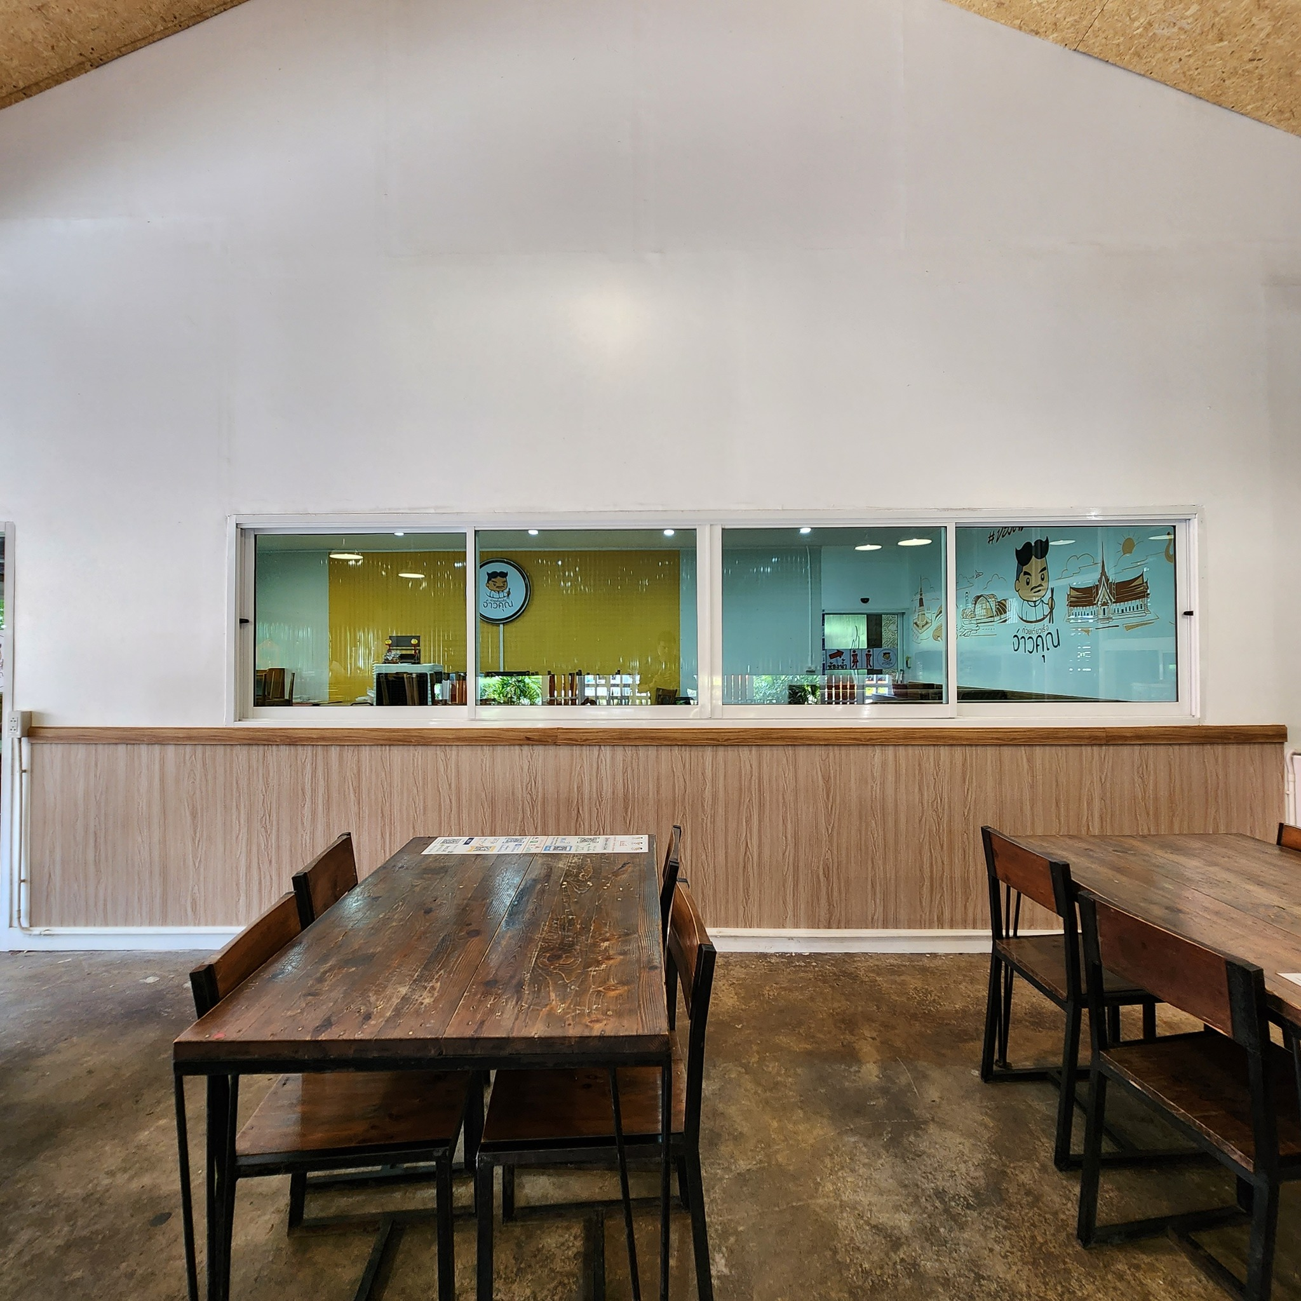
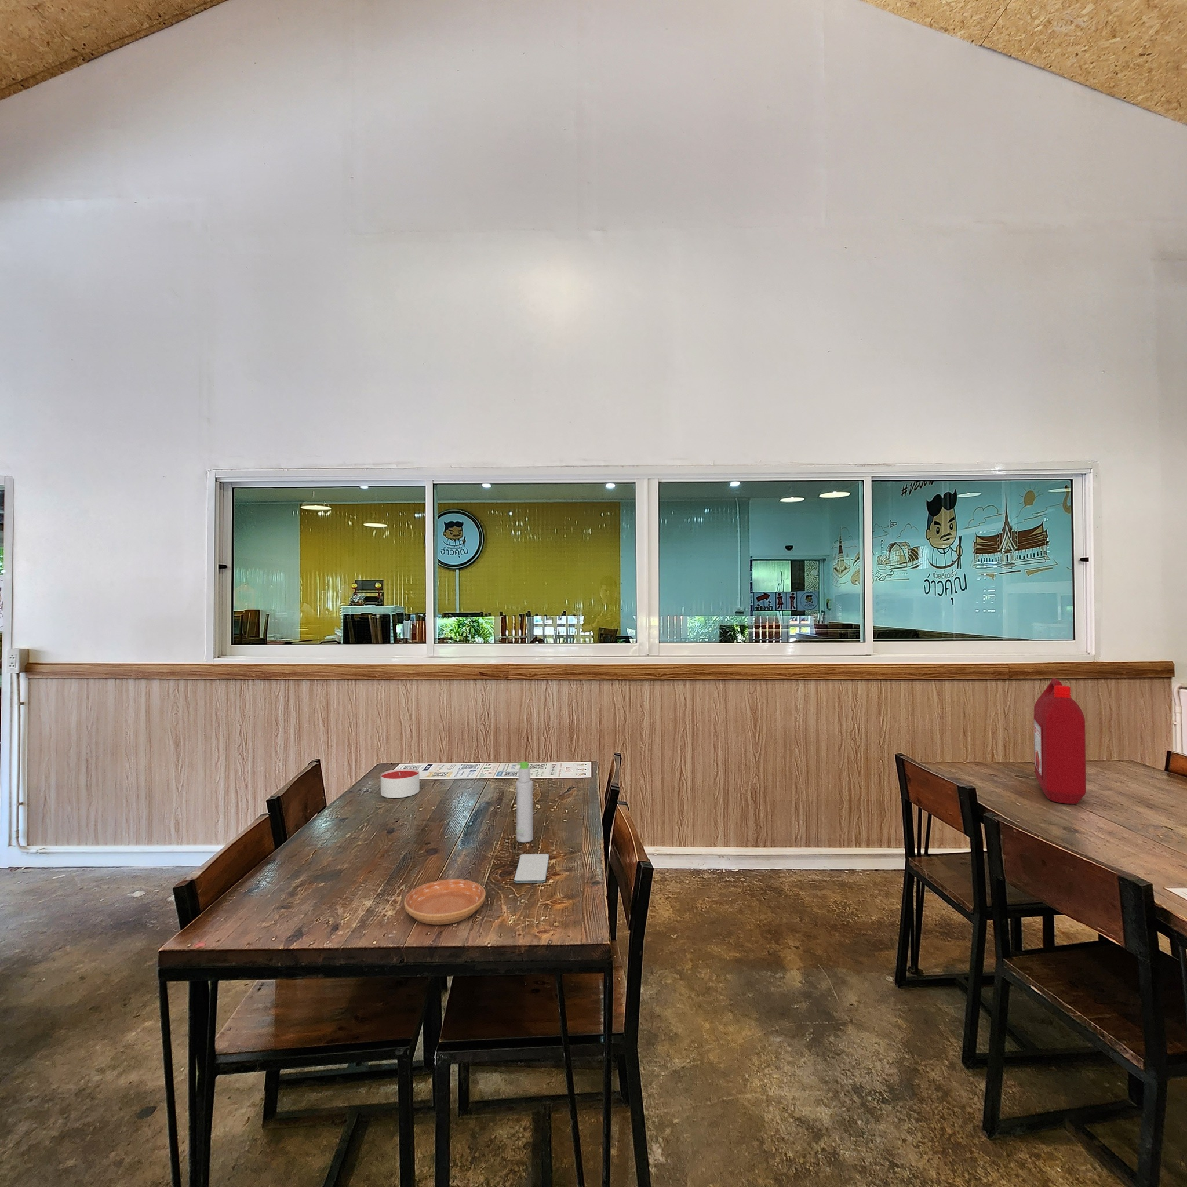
+ saucer [403,878,486,926]
+ bottle [515,761,534,842]
+ ketchup jug [1034,677,1087,804]
+ candle [380,767,421,799]
+ smartphone [513,853,549,884]
